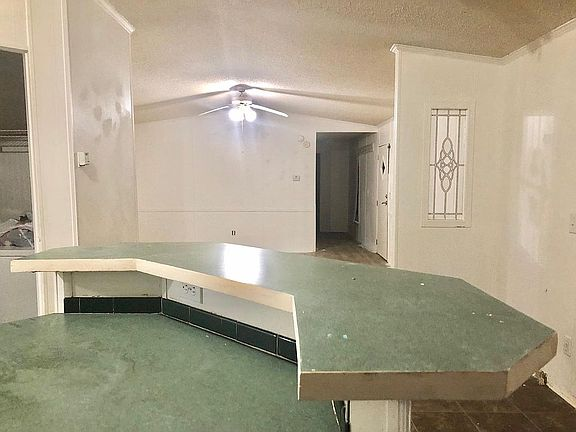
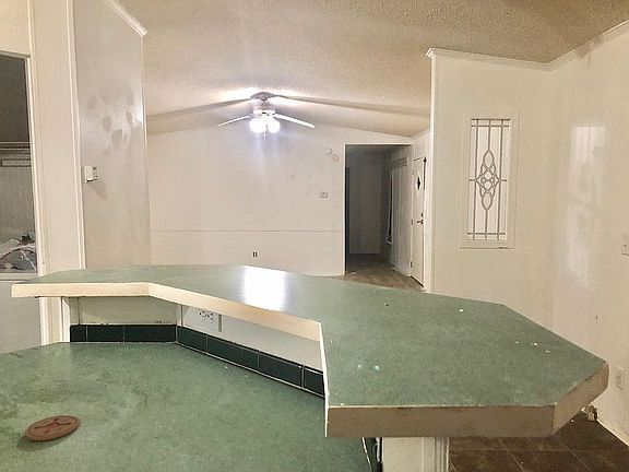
+ coaster [24,414,81,441]
